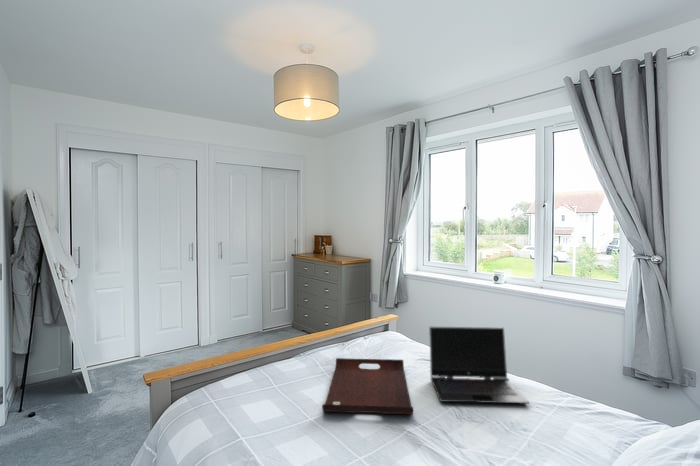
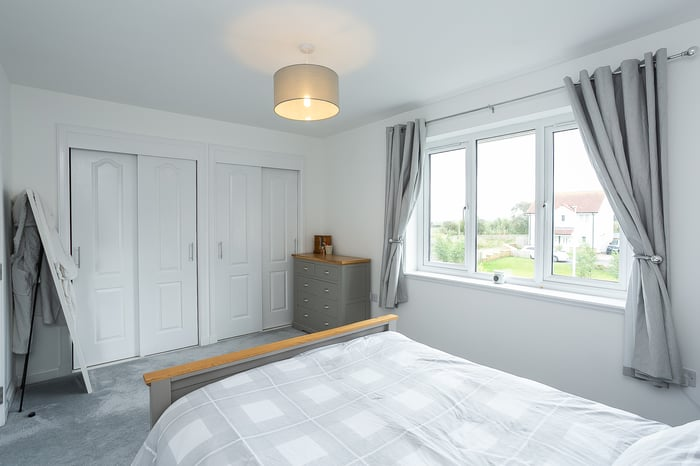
- serving tray [321,357,414,416]
- laptop computer [428,326,530,405]
